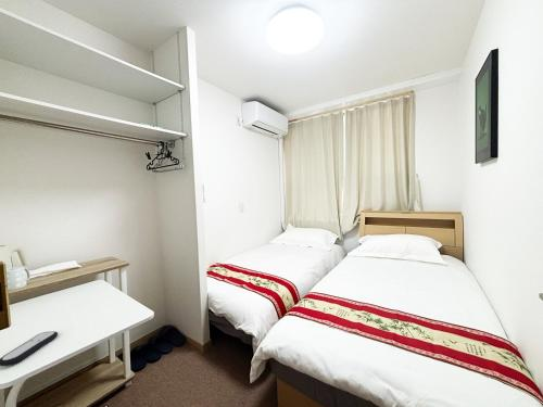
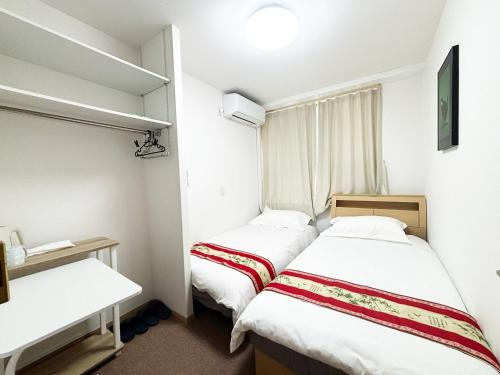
- remote control [0,331,59,367]
